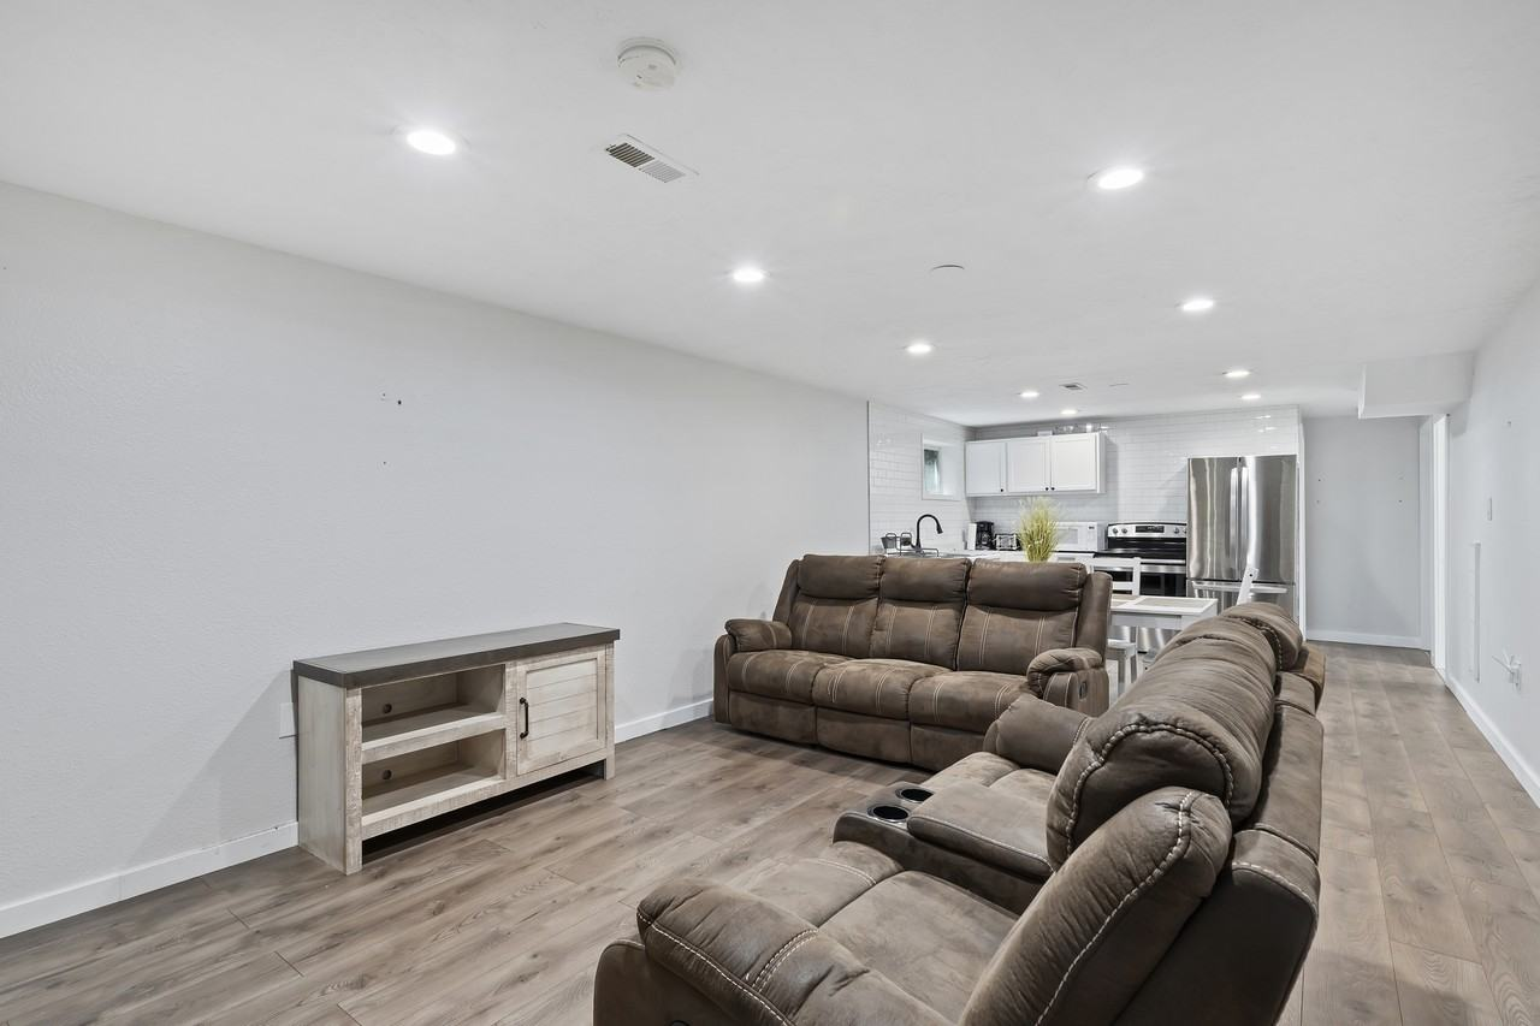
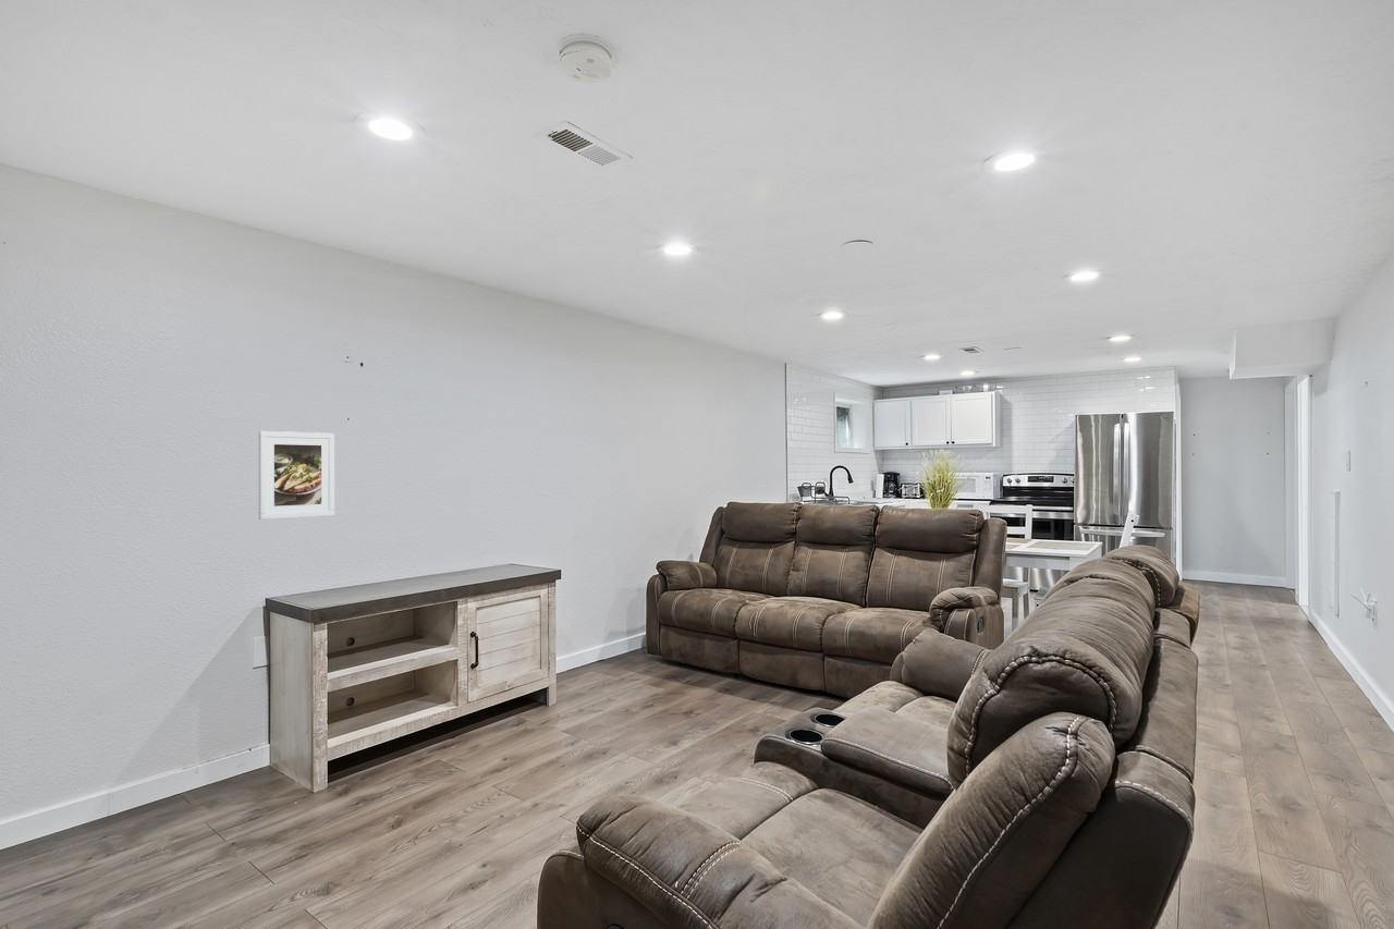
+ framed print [258,430,335,521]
